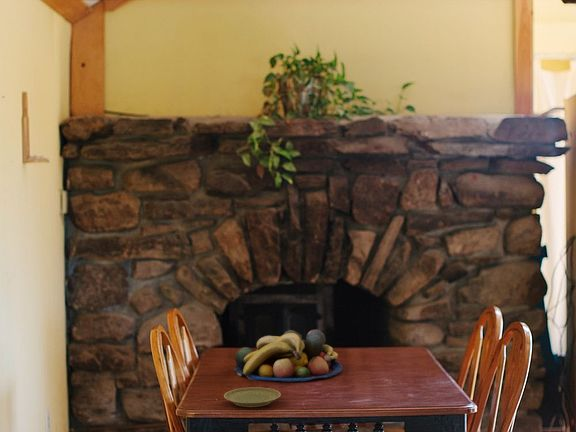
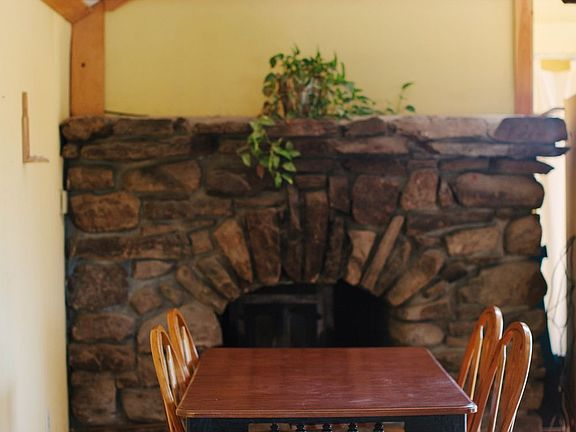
- plate [223,386,282,408]
- fruit bowl [233,329,344,383]
